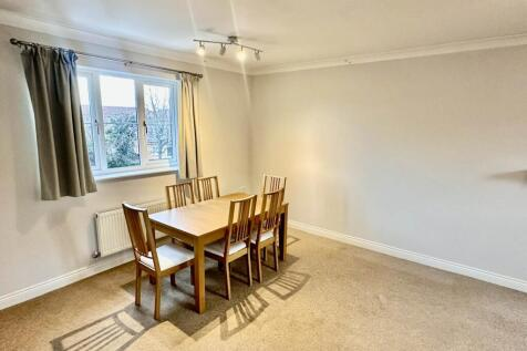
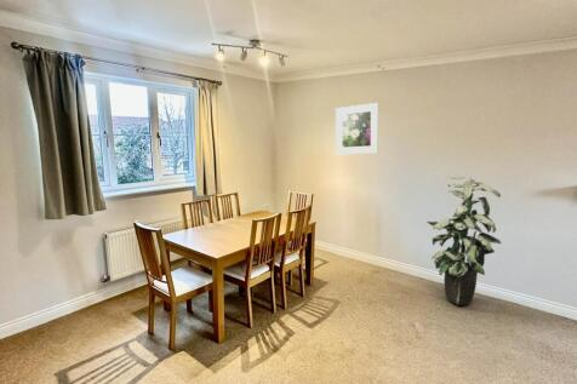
+ indoor plant [425,174,502,306]
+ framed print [335,102,379,155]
